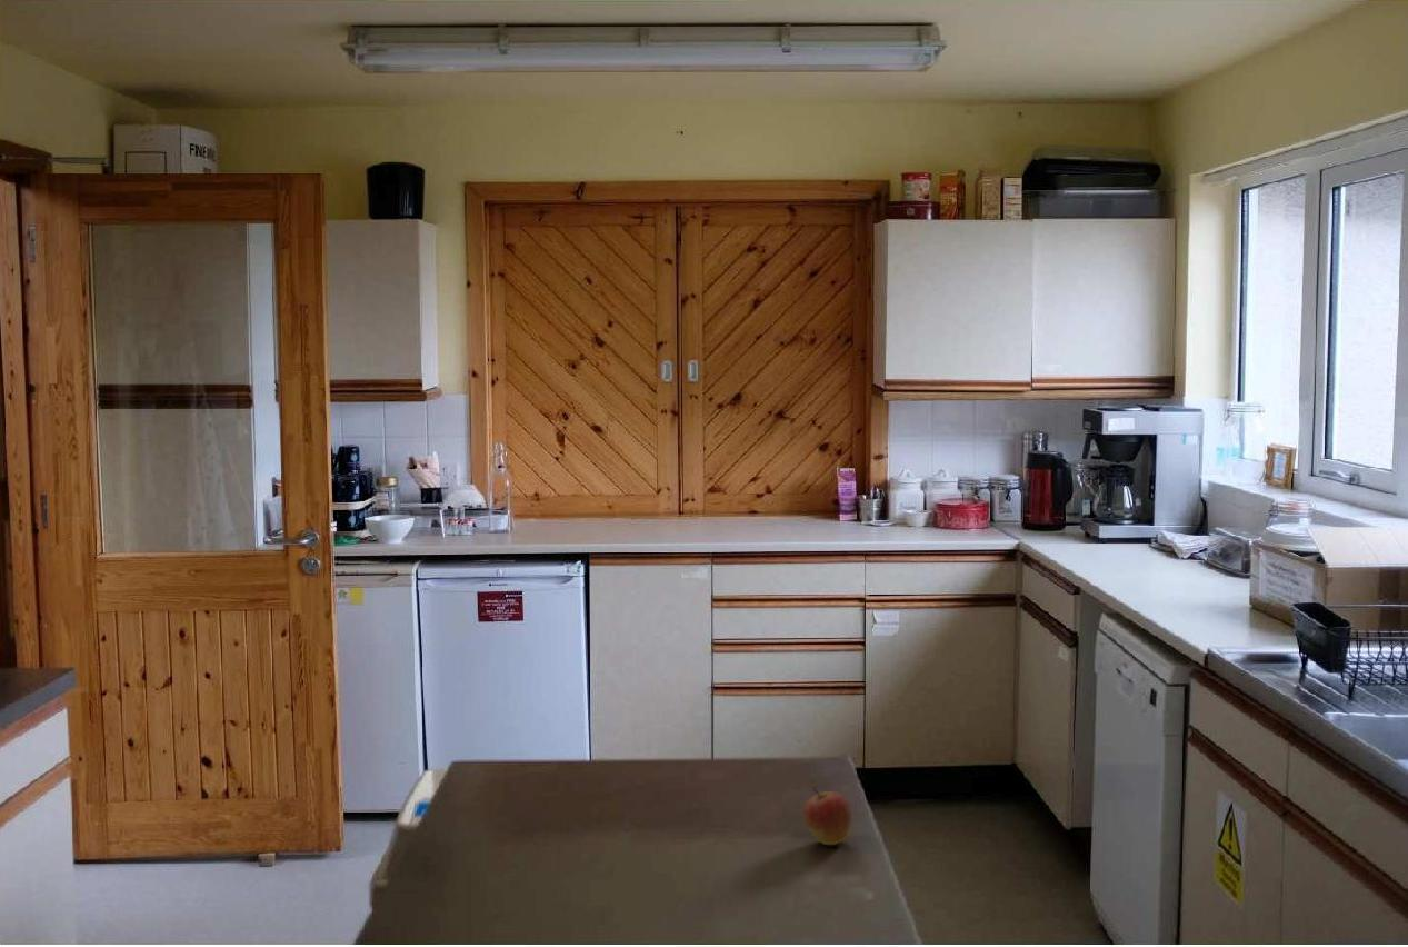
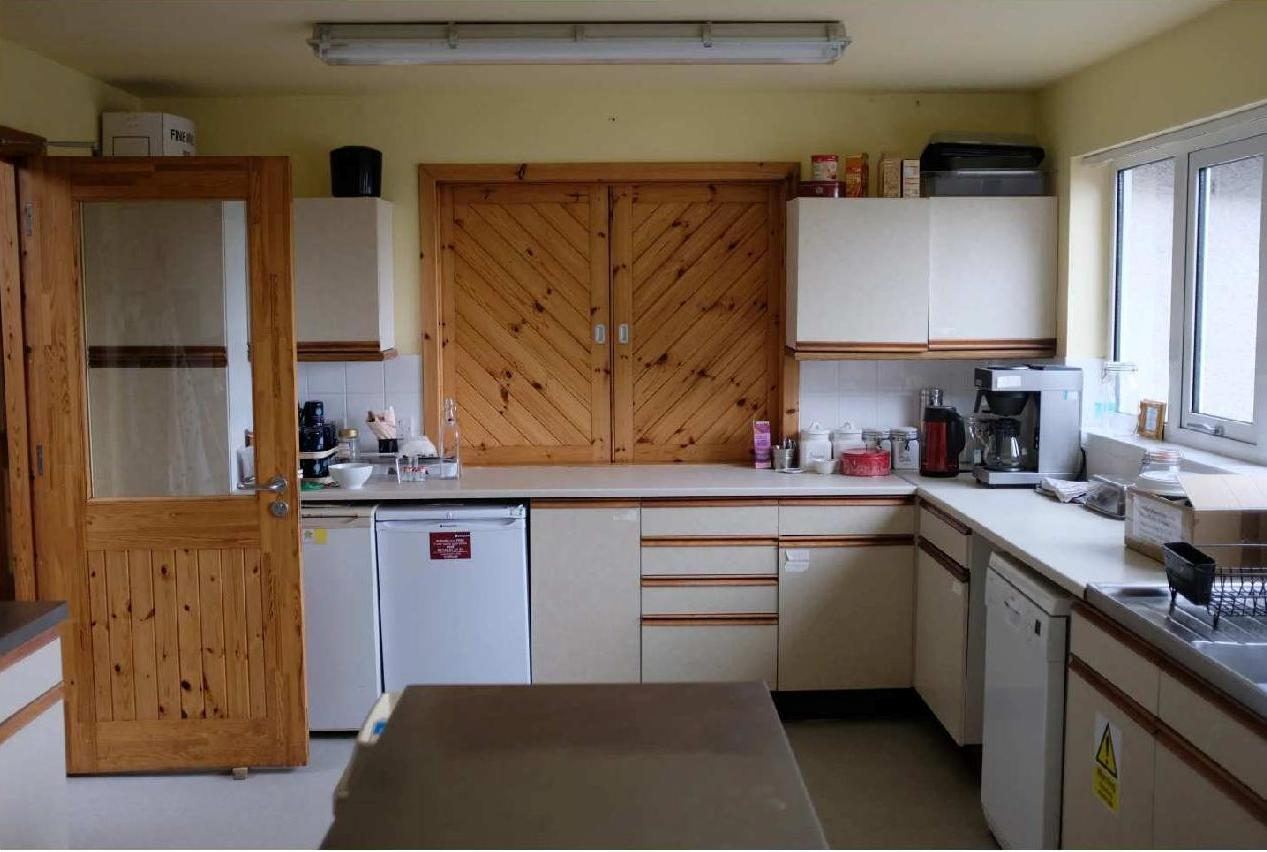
- fruit [802,786,853,846]
